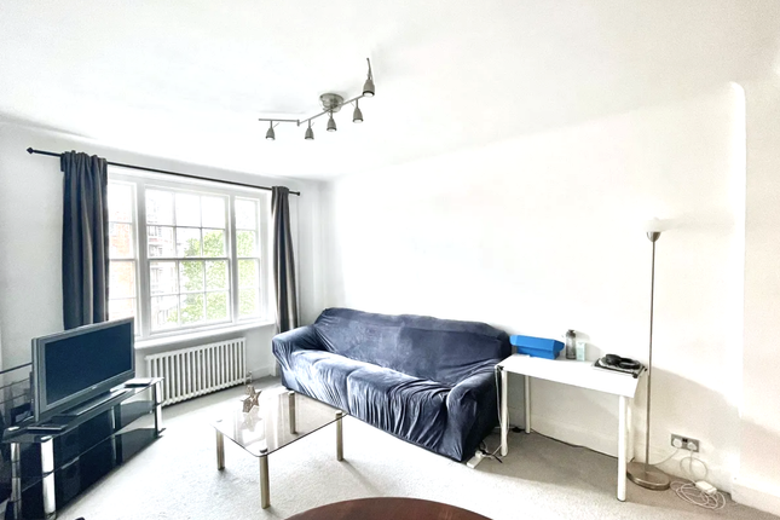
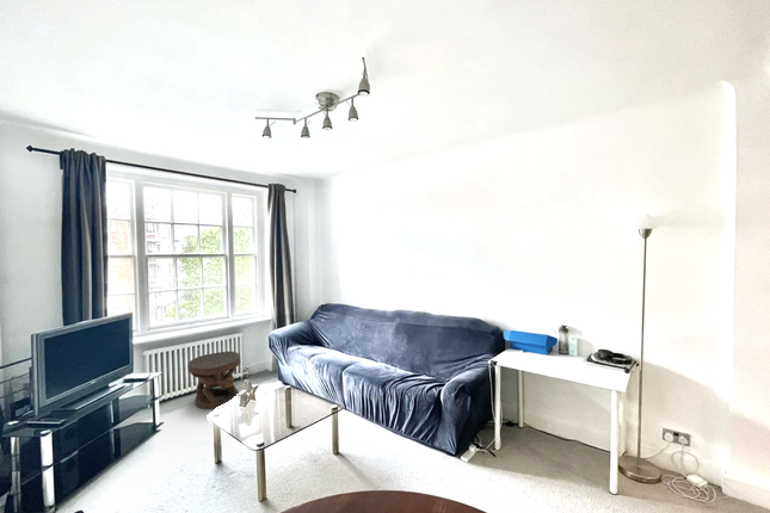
+ carved stool [186,351,241,410]
